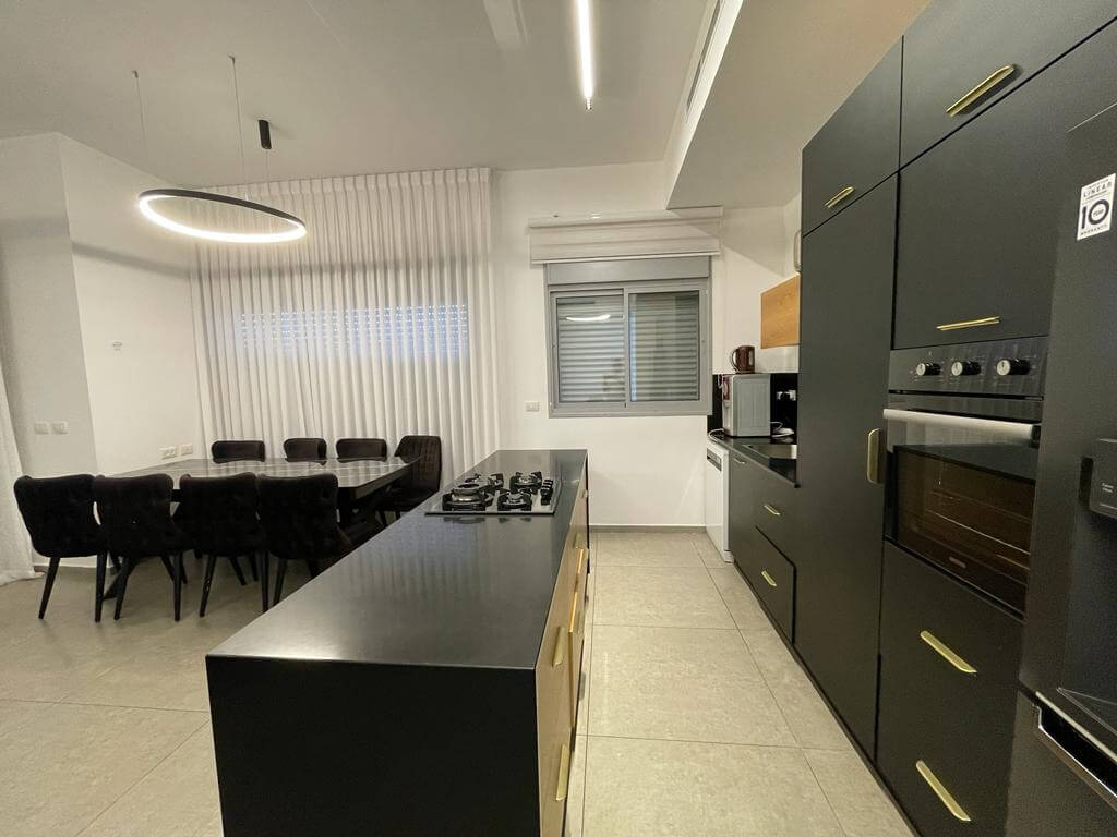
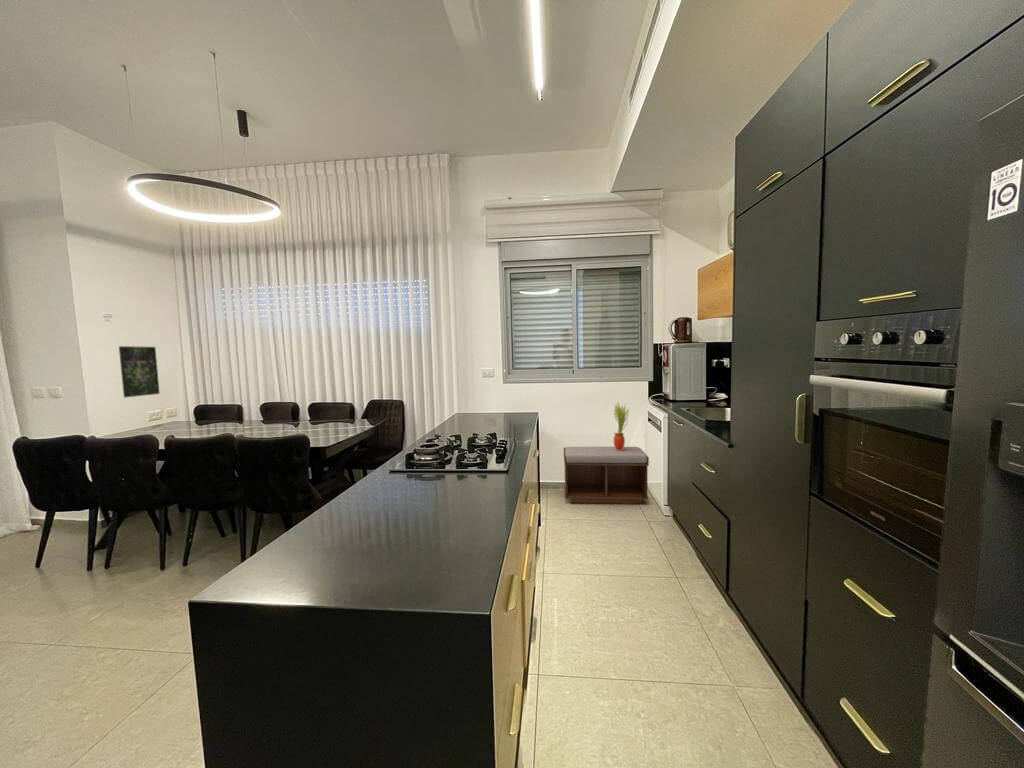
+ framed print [118,345,161,399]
+ potted plant [613,401,631,451]
+ bench [563,446,650,505]
